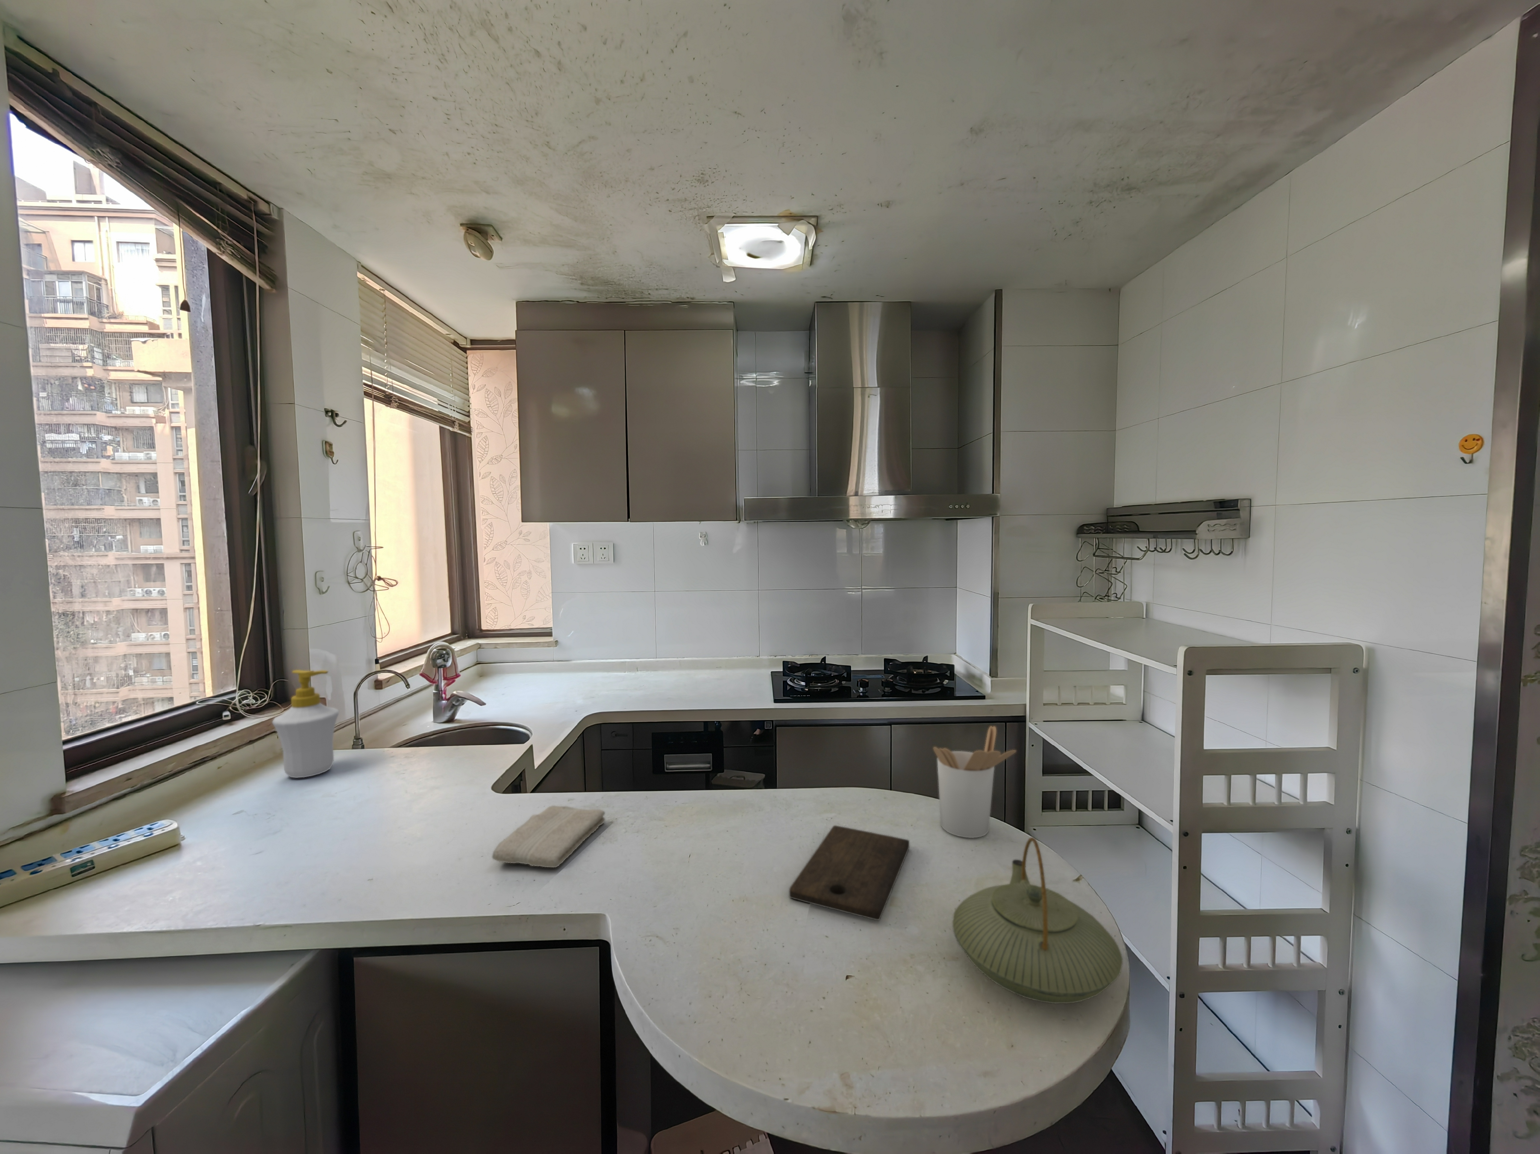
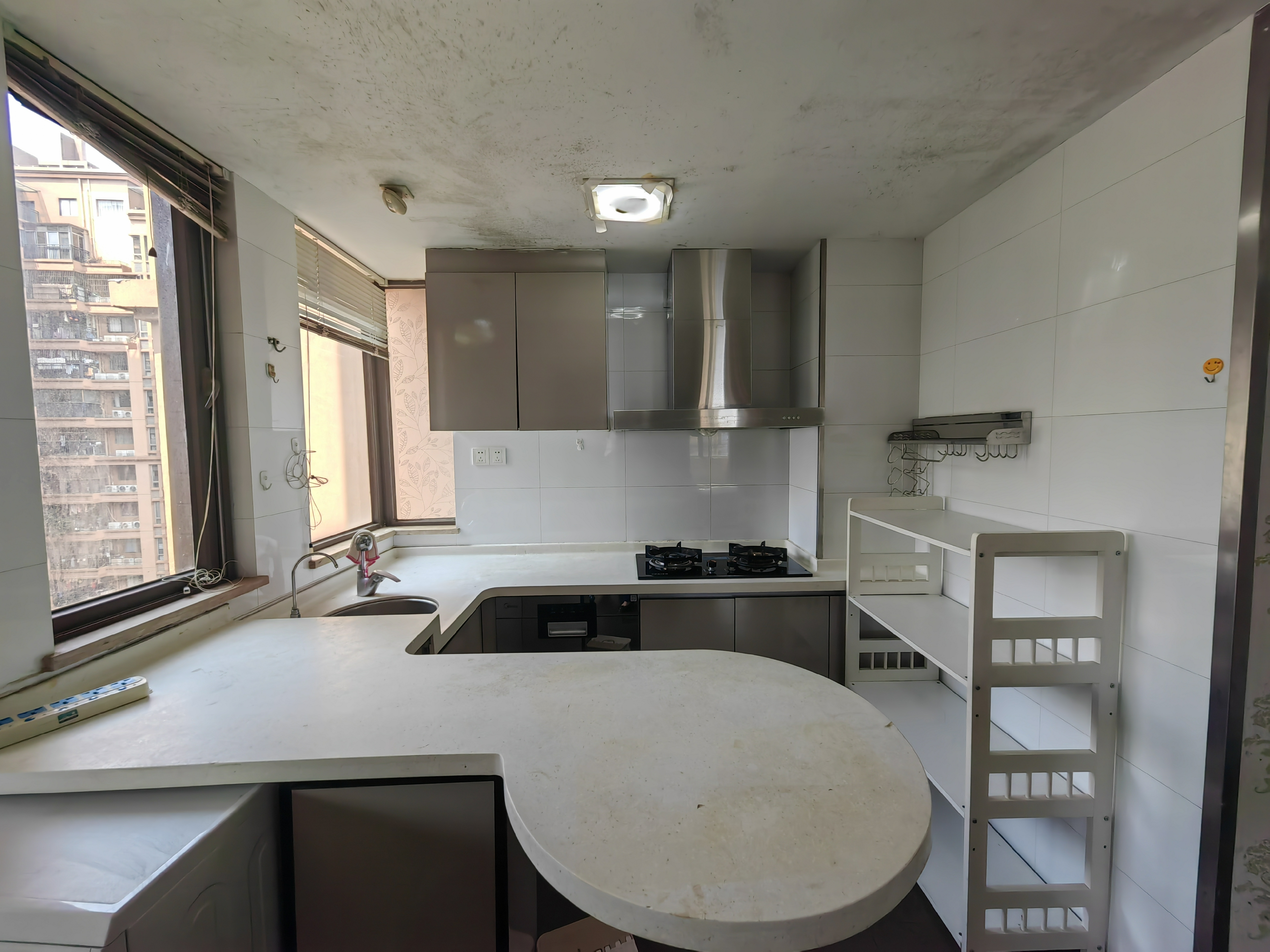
- soap bottle [272,669,340,778]
- washcloth [492,805,606,868]
- teapot [952,836,1123,1004]
- utensil holder [932,725,1017,839]
- cutting board [789,825,909,921]
